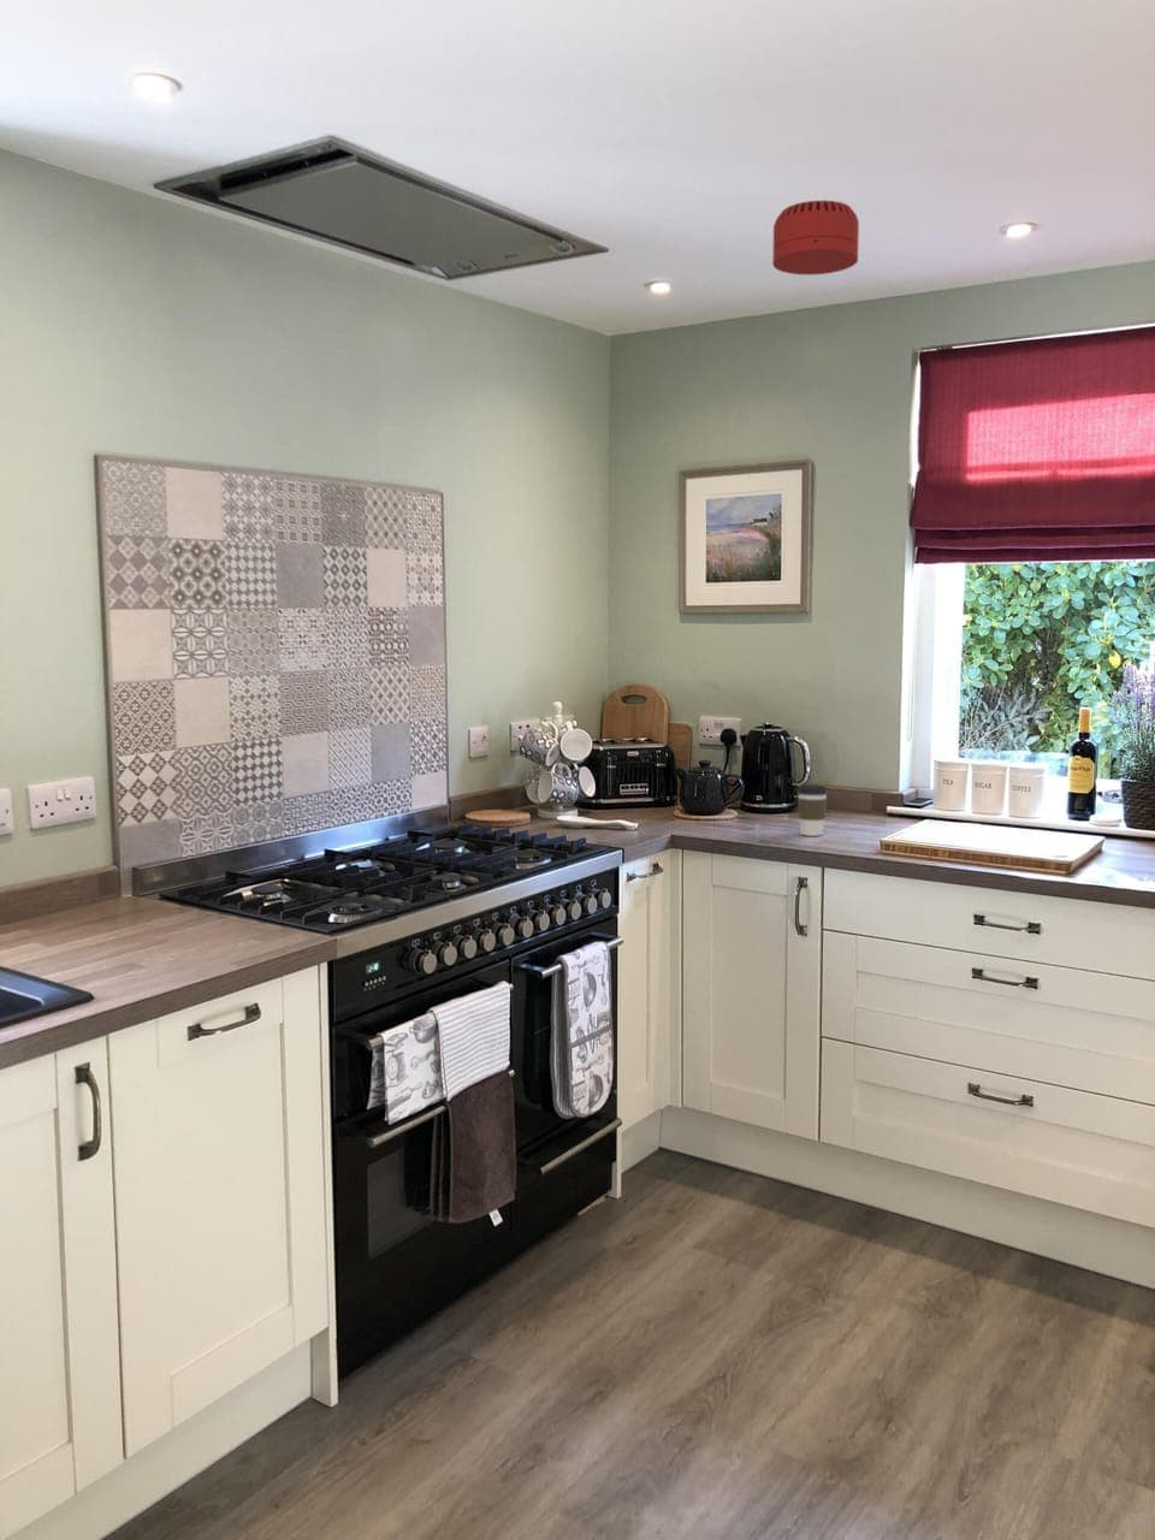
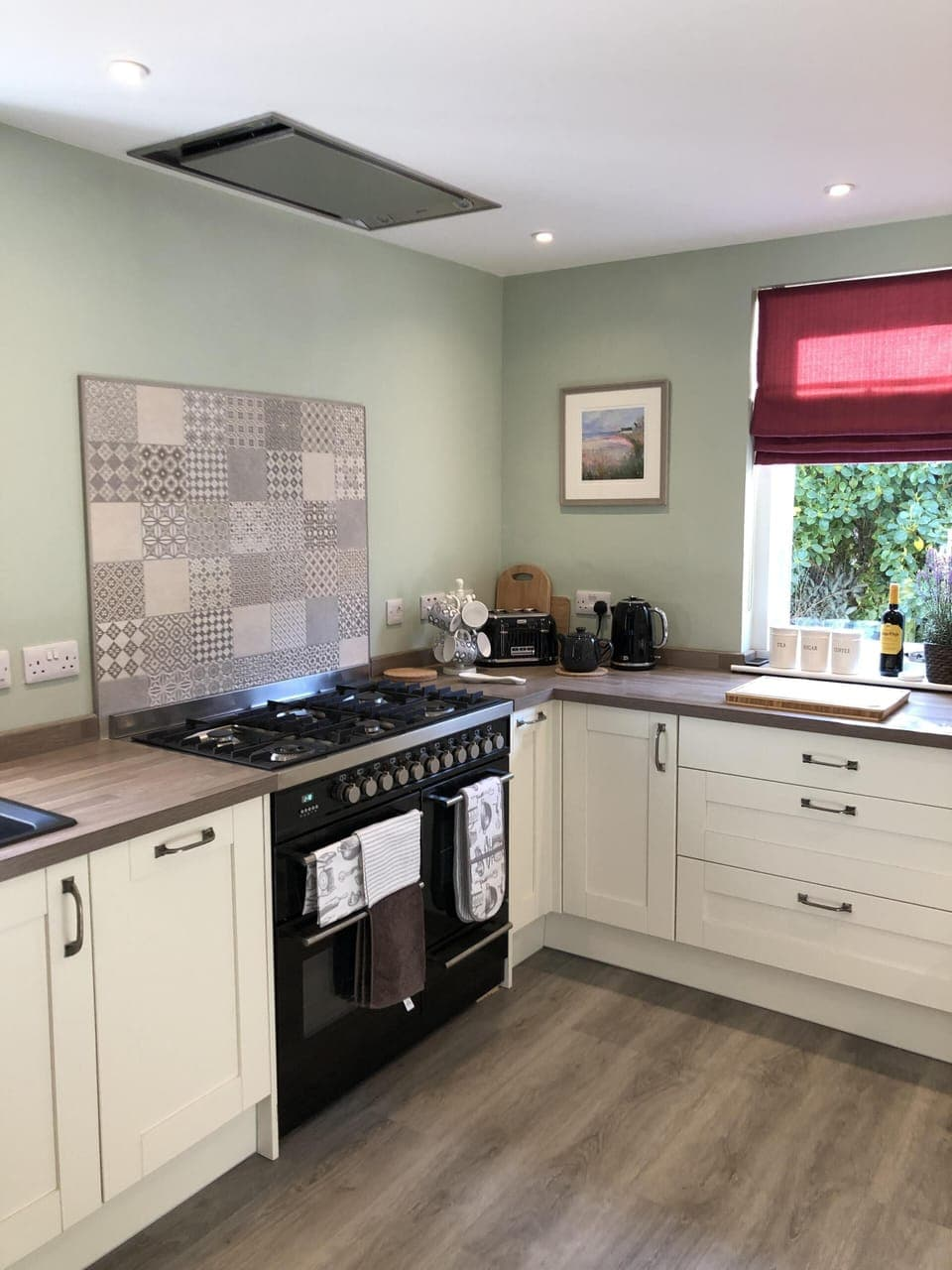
- coffee cup [795,785,829,838]
- smoke detector [772,200,860,275]
